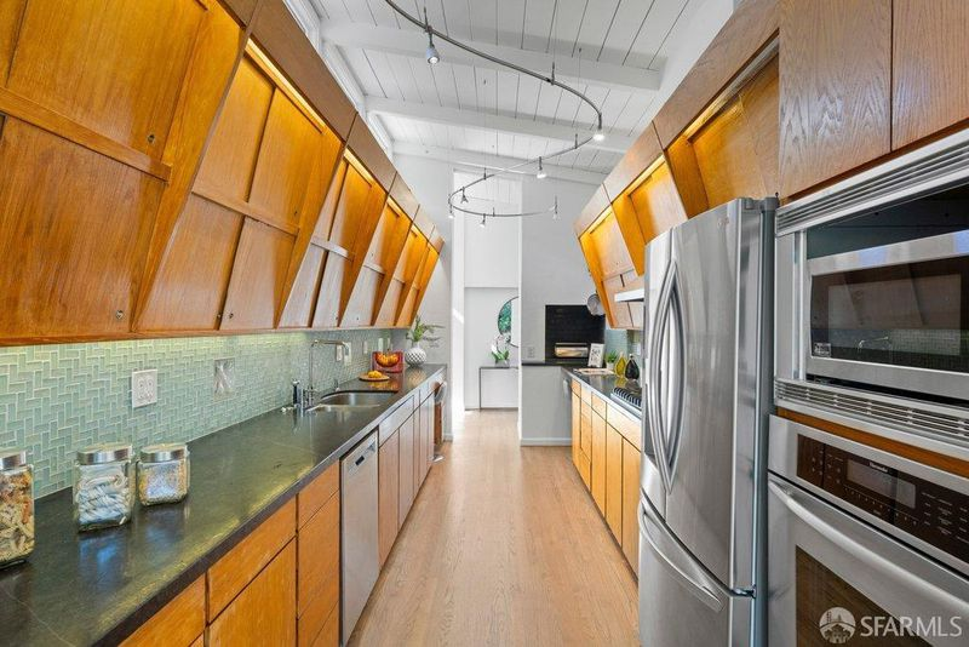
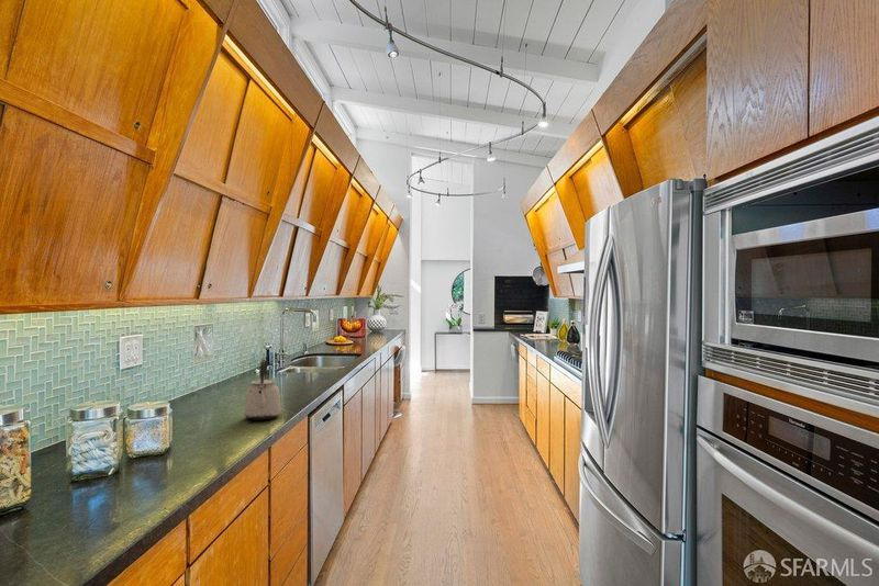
+ kettle [243,359,282,421]
